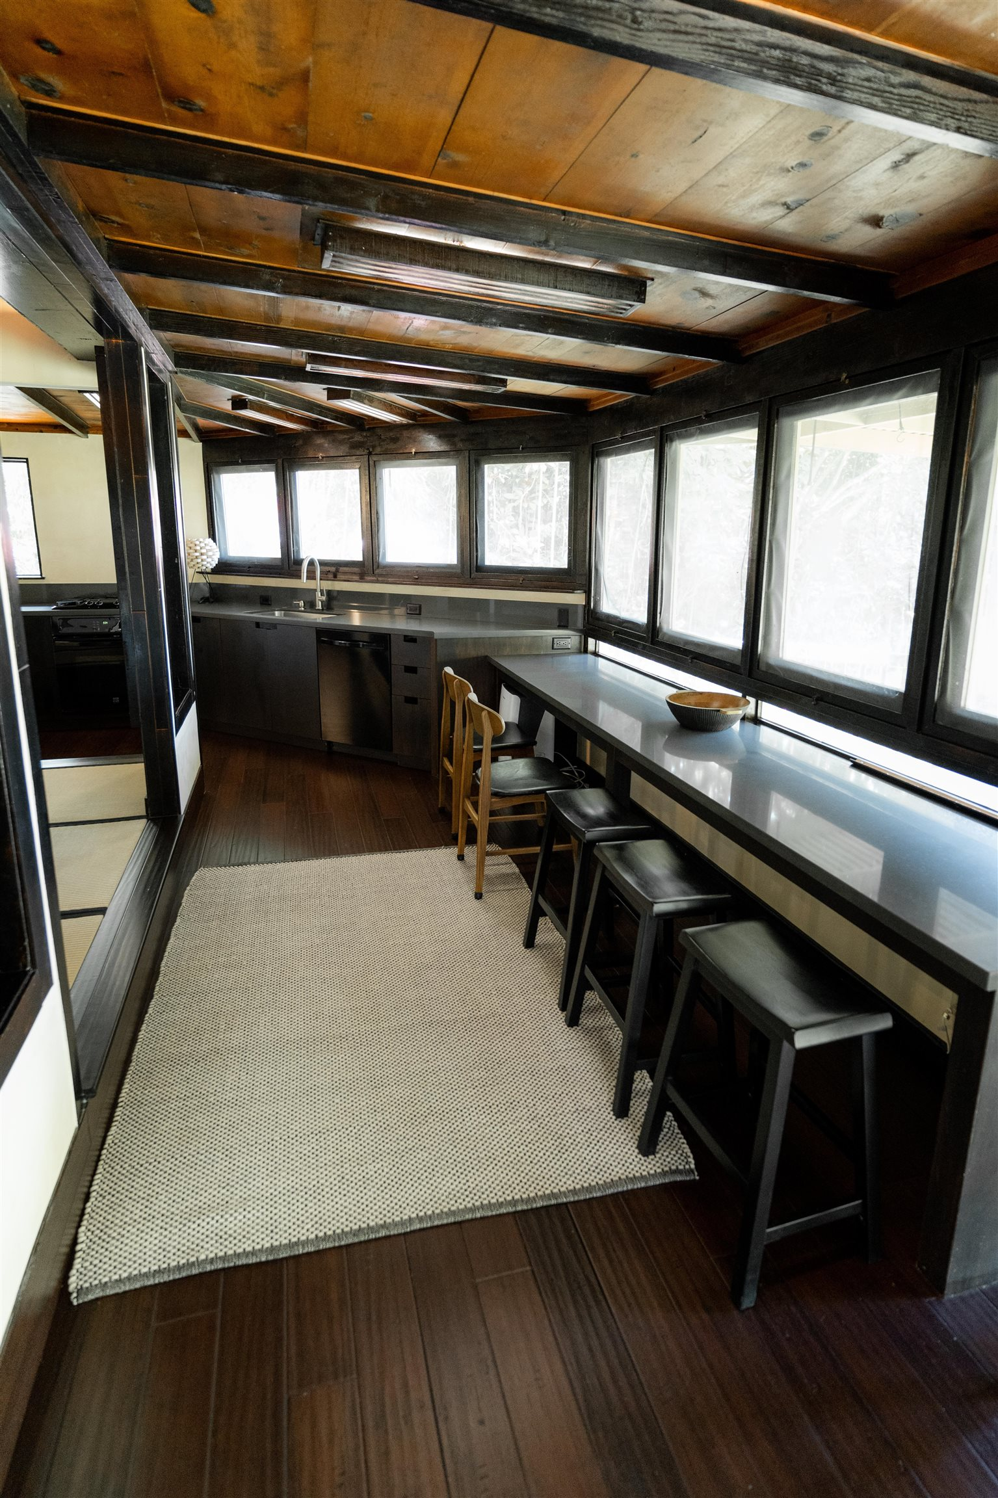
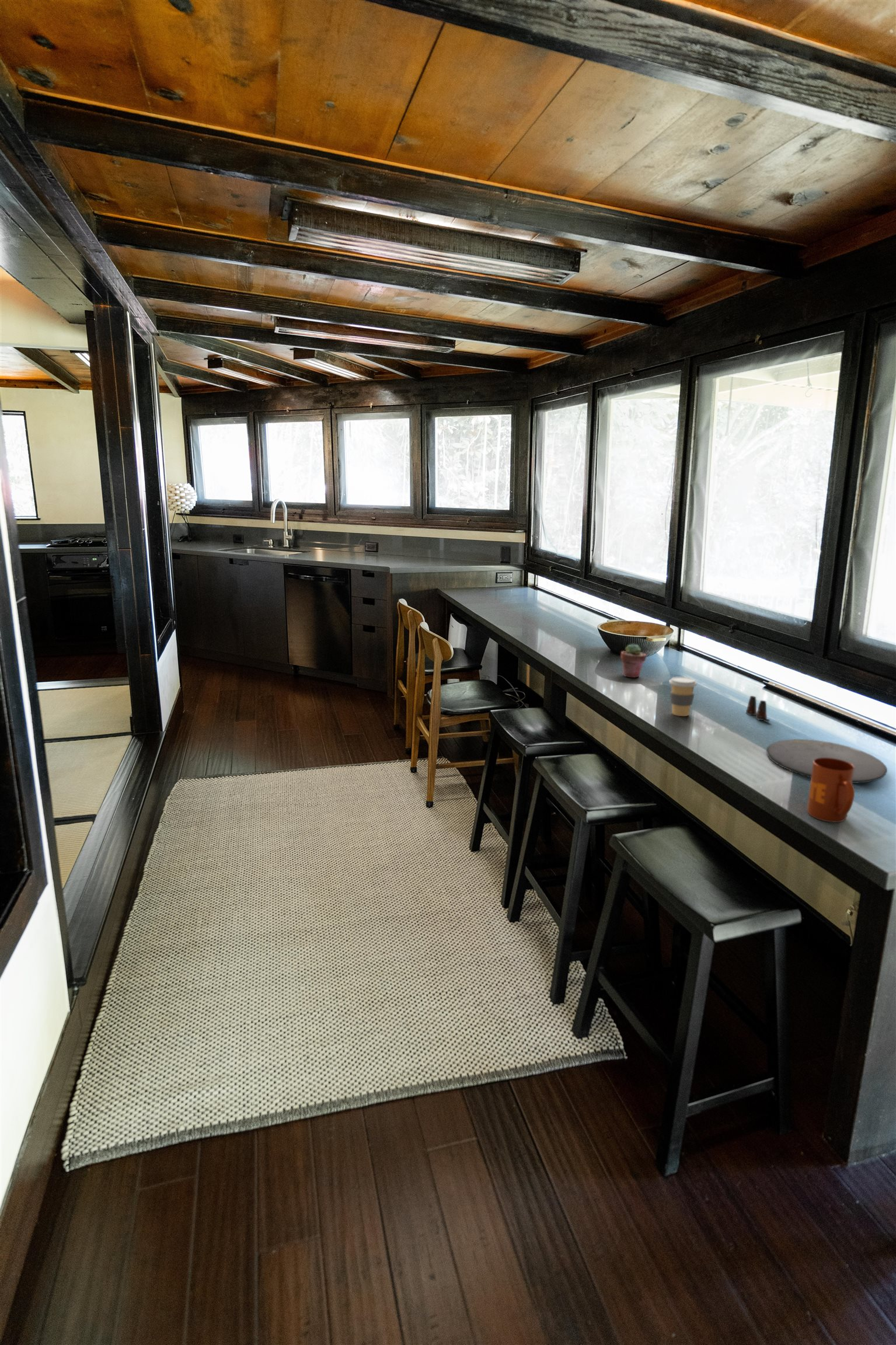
+ coffee cup [668,677,698,717]
+ potted succulent [620,643,647,678]
+ plate [766,738,888,784]
+ salt shaker [745,695,771,723]
+ mug [807,758,855,823]
